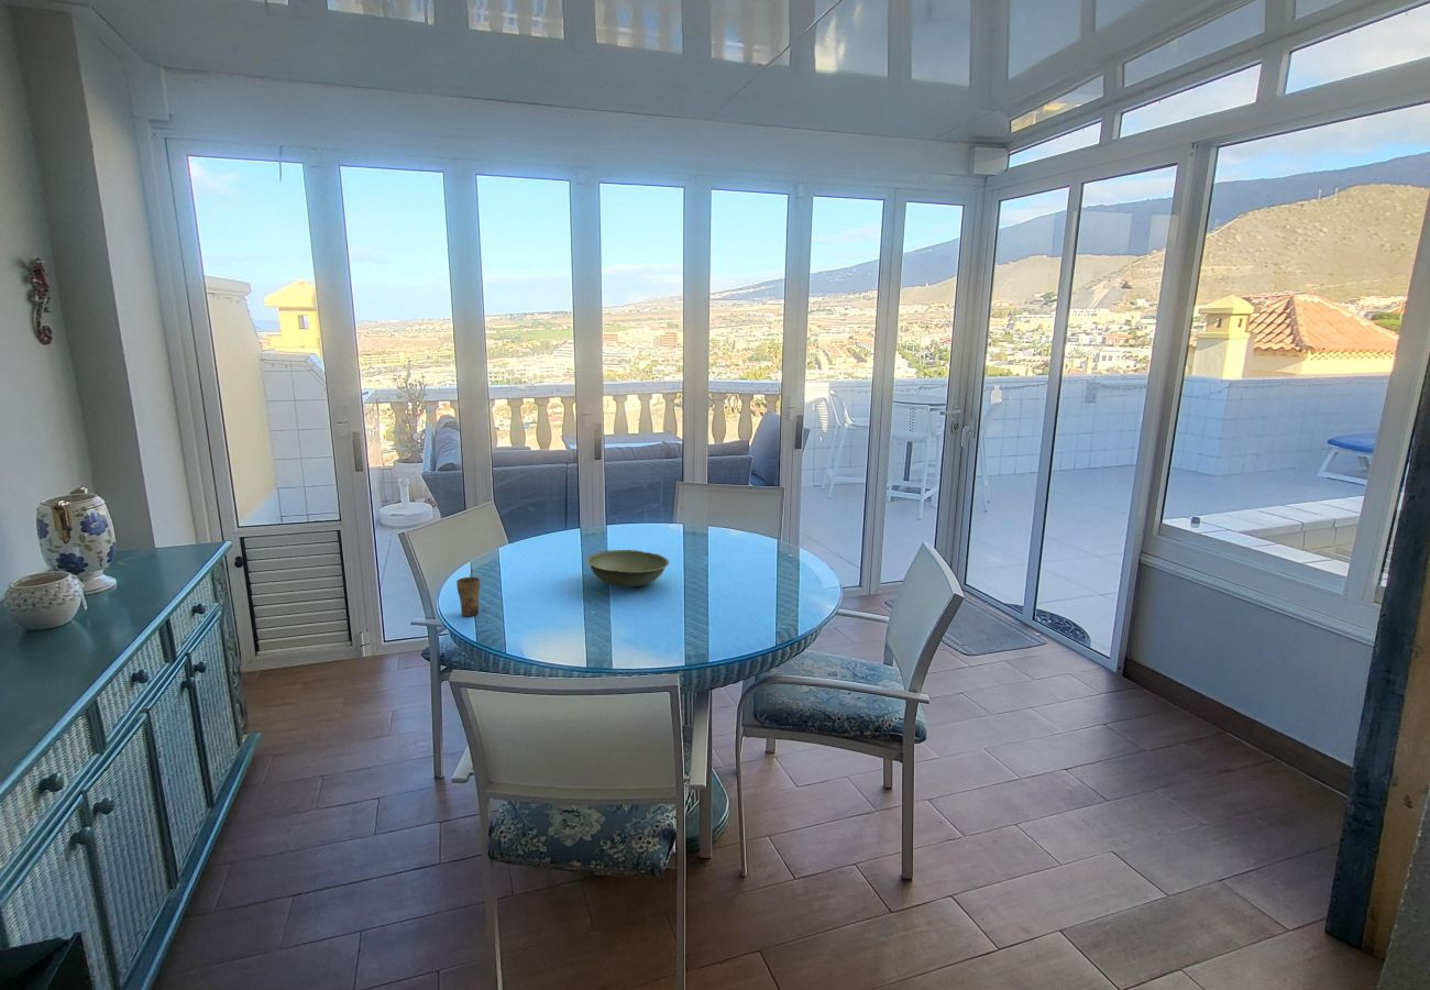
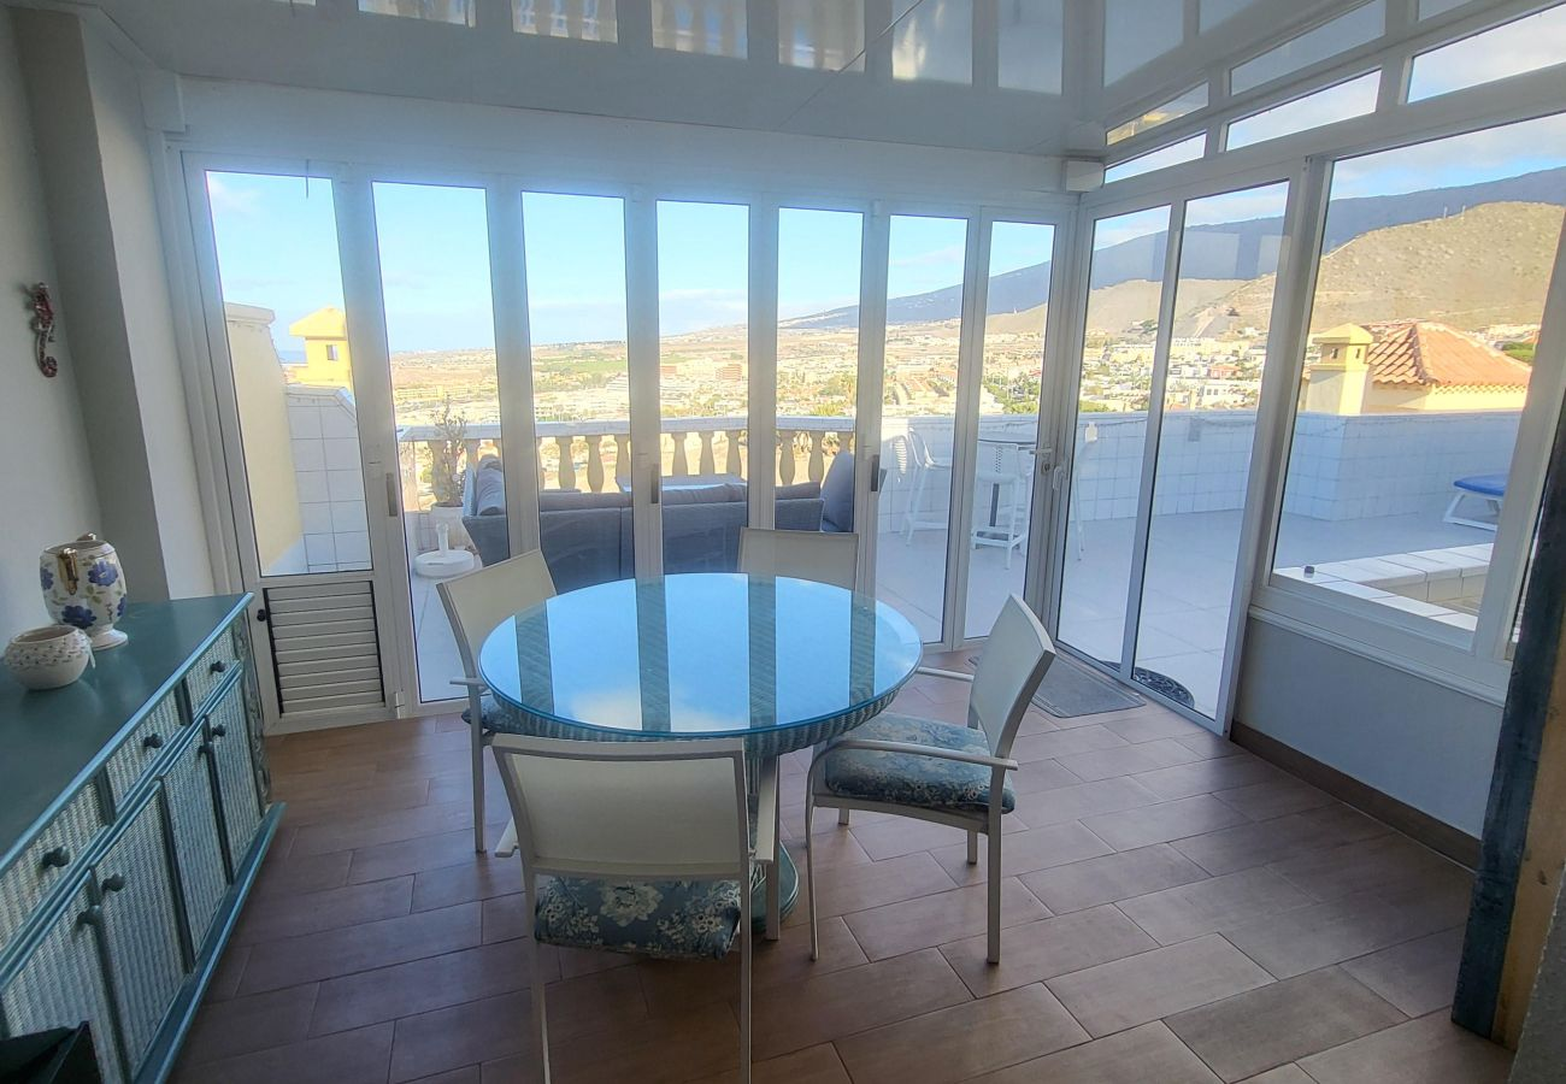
- cup [455,568,481,617]
- bowl [586,549,670,587]
